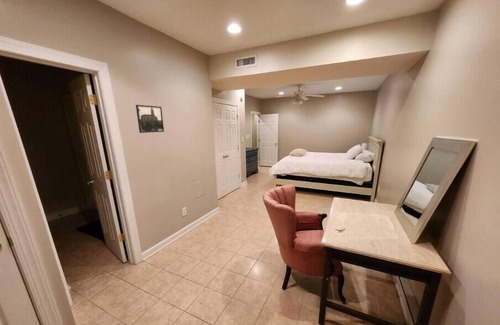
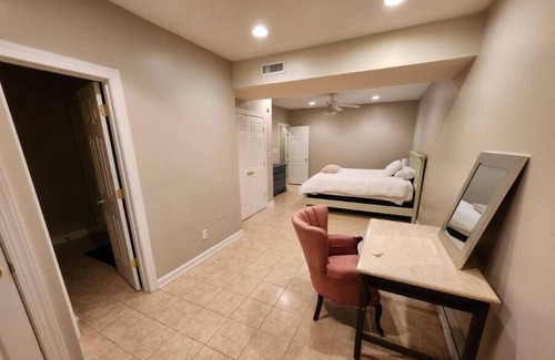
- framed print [135,104,165,134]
